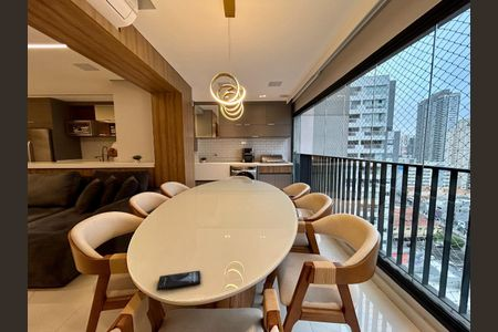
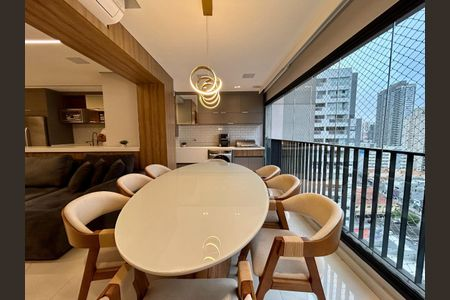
- smartphone [156,270,201,291]
